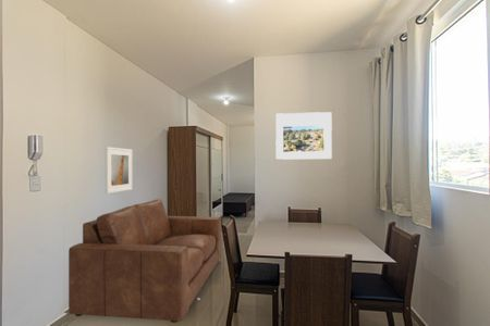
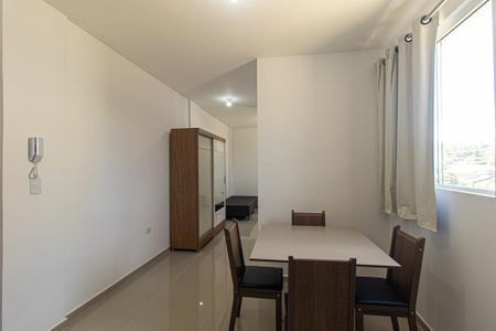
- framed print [274,111,333,161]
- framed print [105,146,134,195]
- sofa [68,199,222,324]
